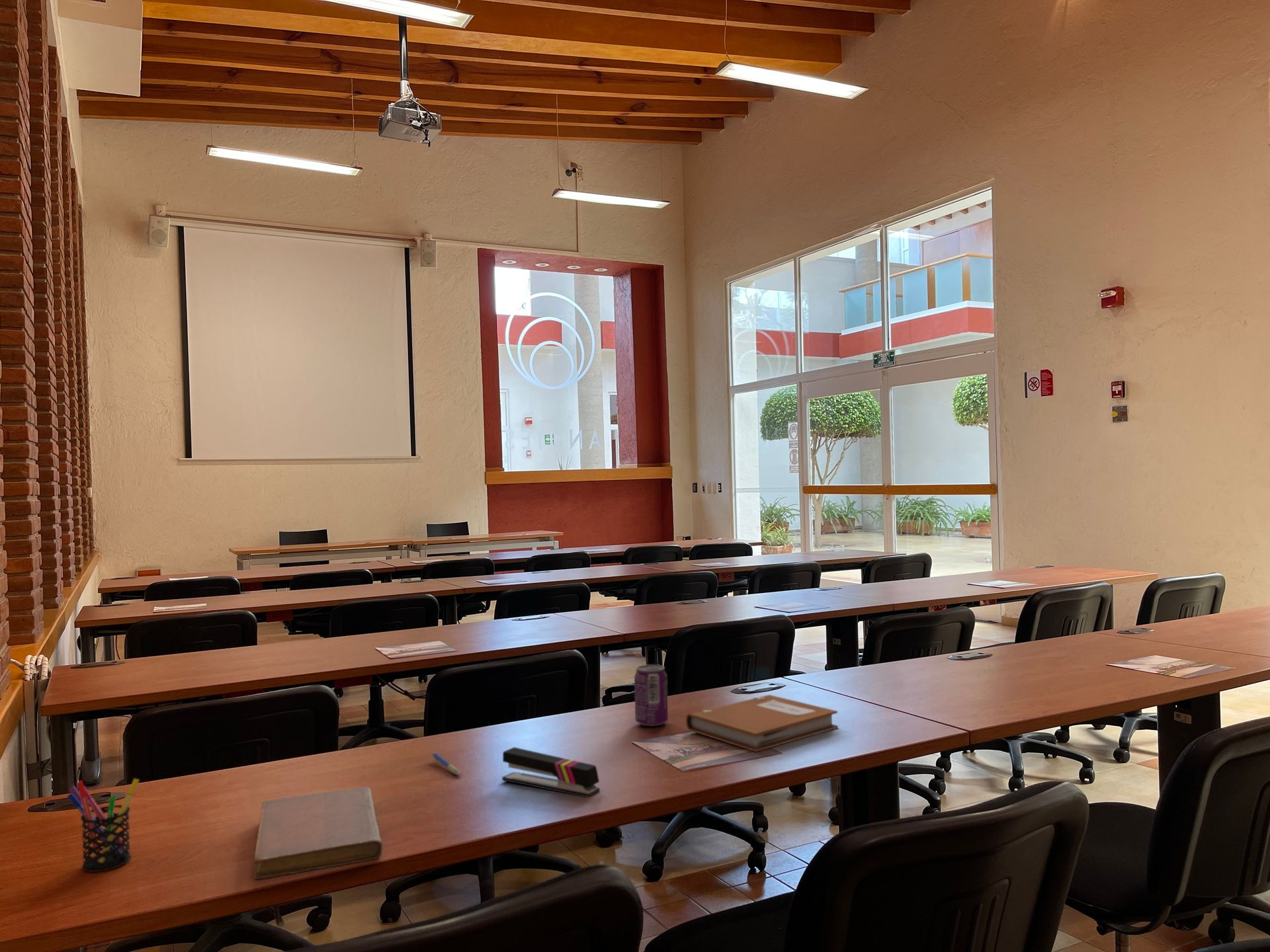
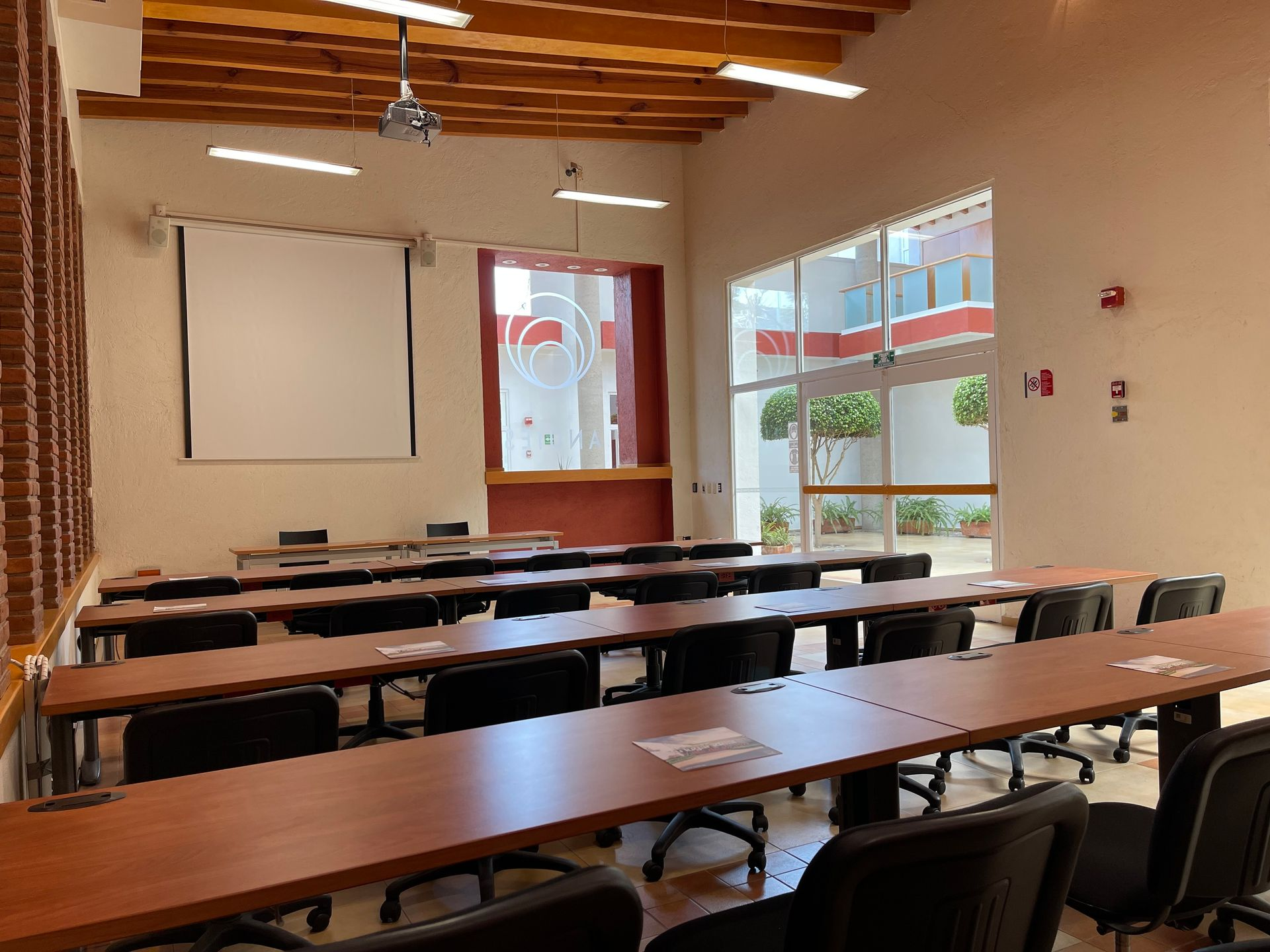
- pen [431,751,462,776]
- stapler [501,746,601,798]
- notebook [253,786,383,880]
- pen holder [66,777,140,873]
- notebook [685,694,839,752]
- beverage can [634,664,669,727]
